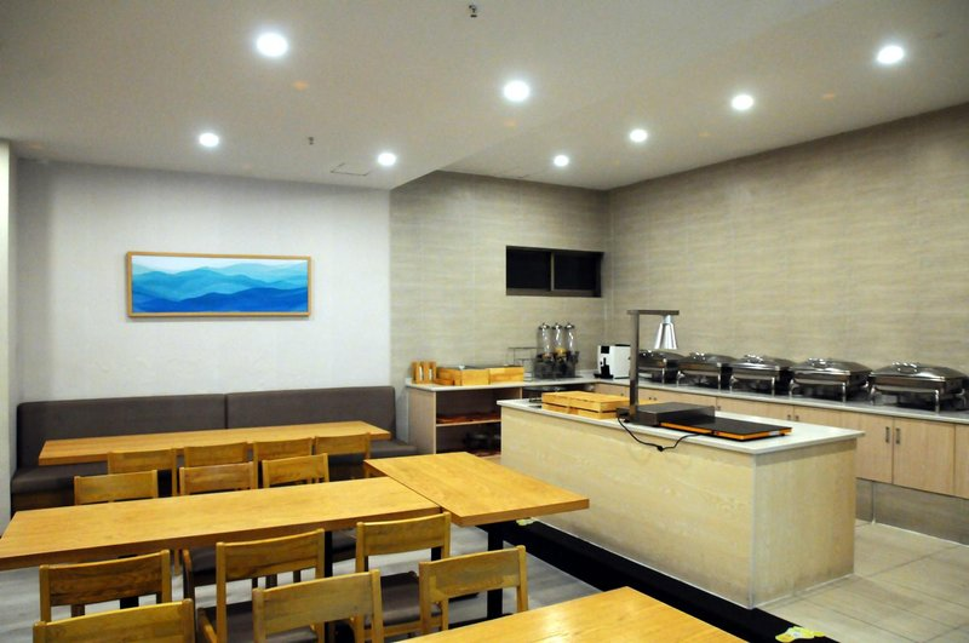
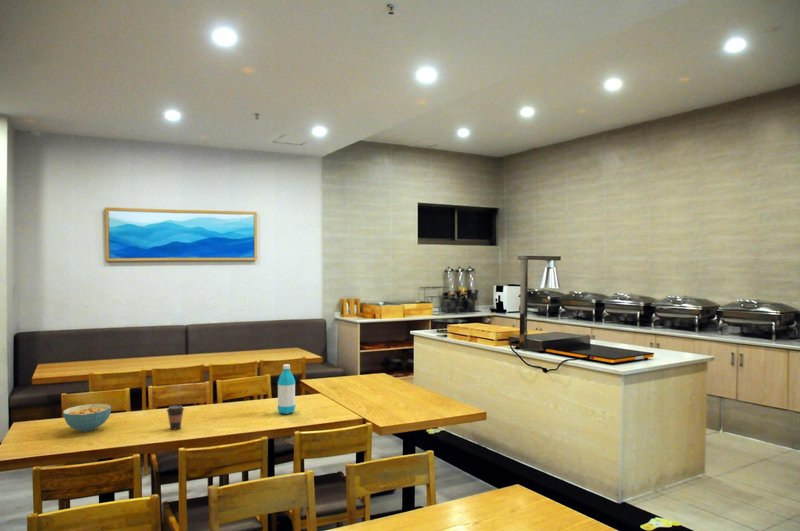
+ water bottle [277,363,296,415]
+ coffee cup [166,404,185,430]
+ cereal bowl [62,403,112,433]
